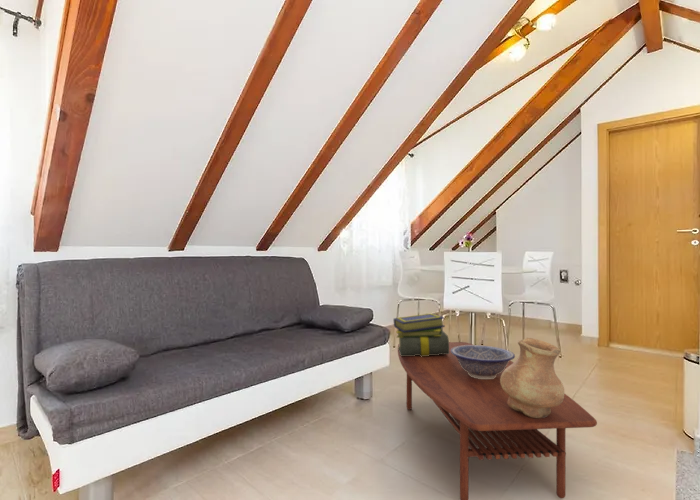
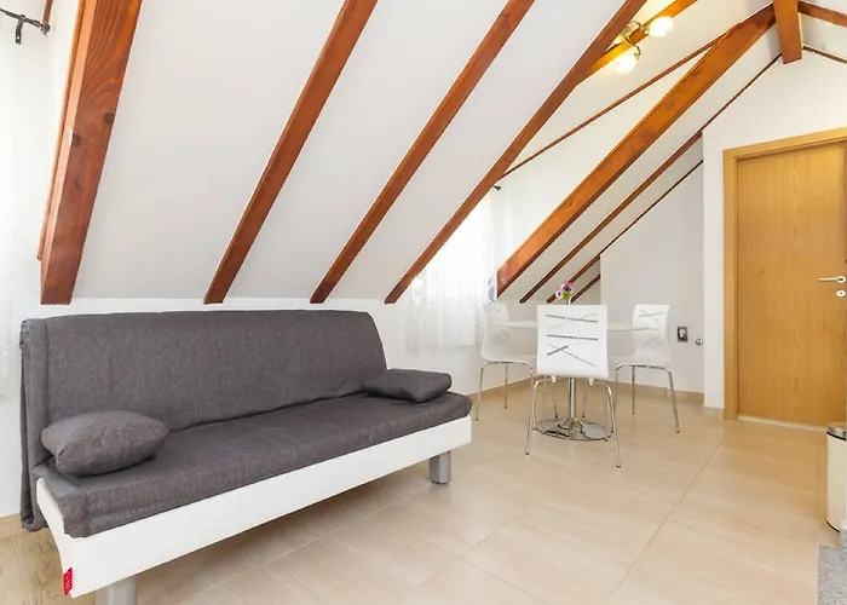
- decorative bowl [451,344,516,379]
- coffee table [397,341,598,500]
- stack of books [393,312,450,357]
- vase [500,337,565,418]
